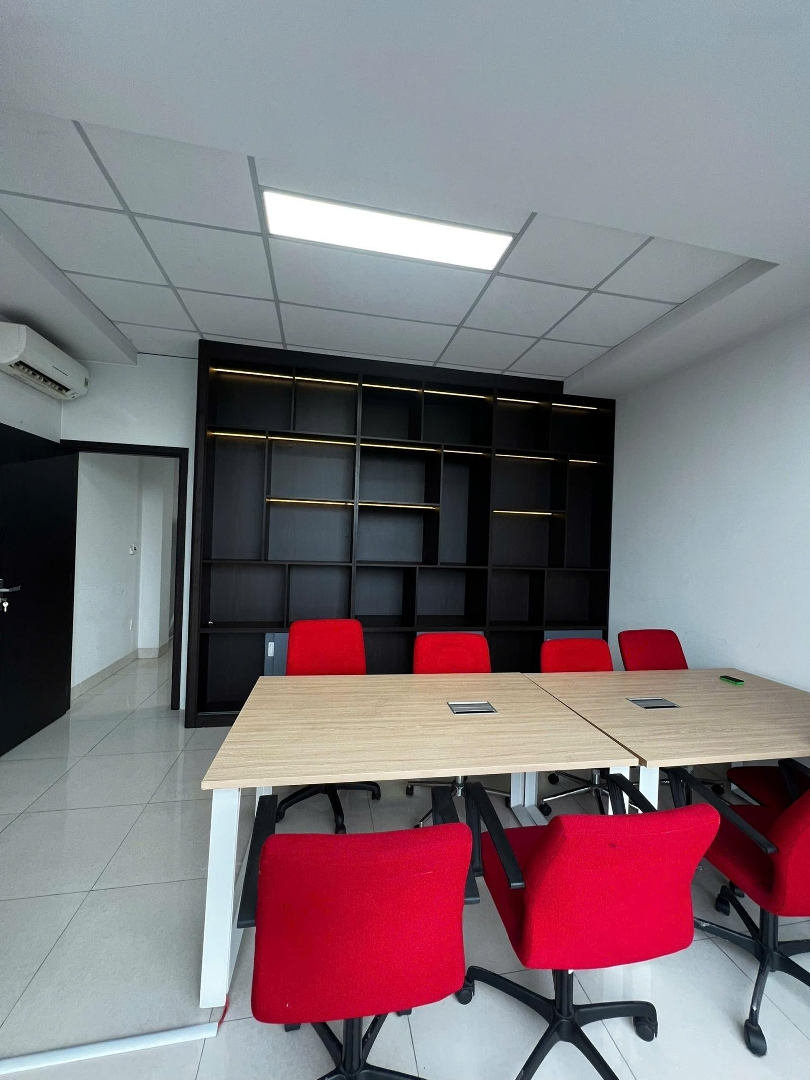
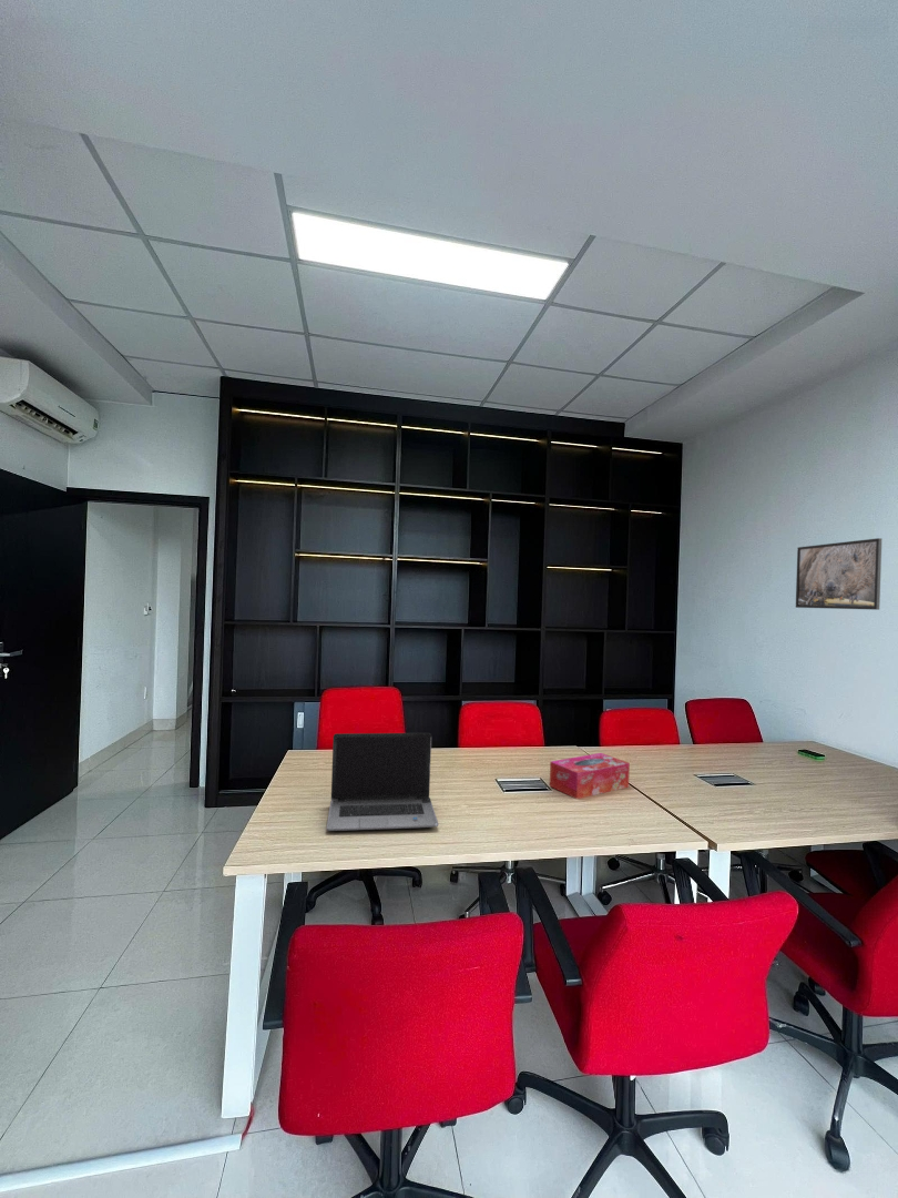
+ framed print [795,537,884,611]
+ tissue box [549,752,631,800]
+ laptop computer [326,732,439,832]
